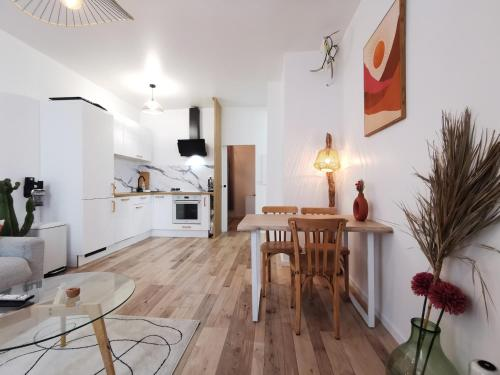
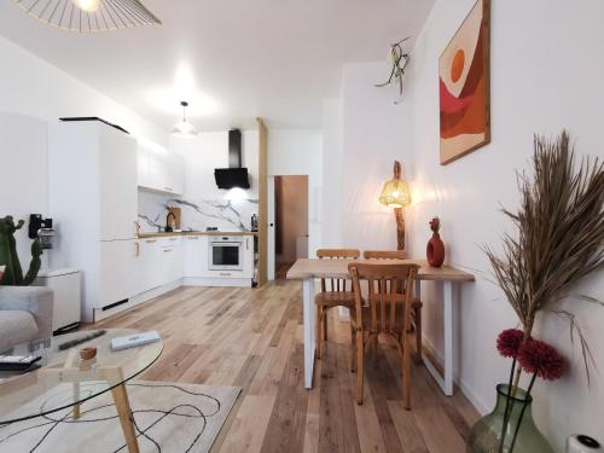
+ notepad [110,330,162,352]
+ remote control [57,329,108,350]
